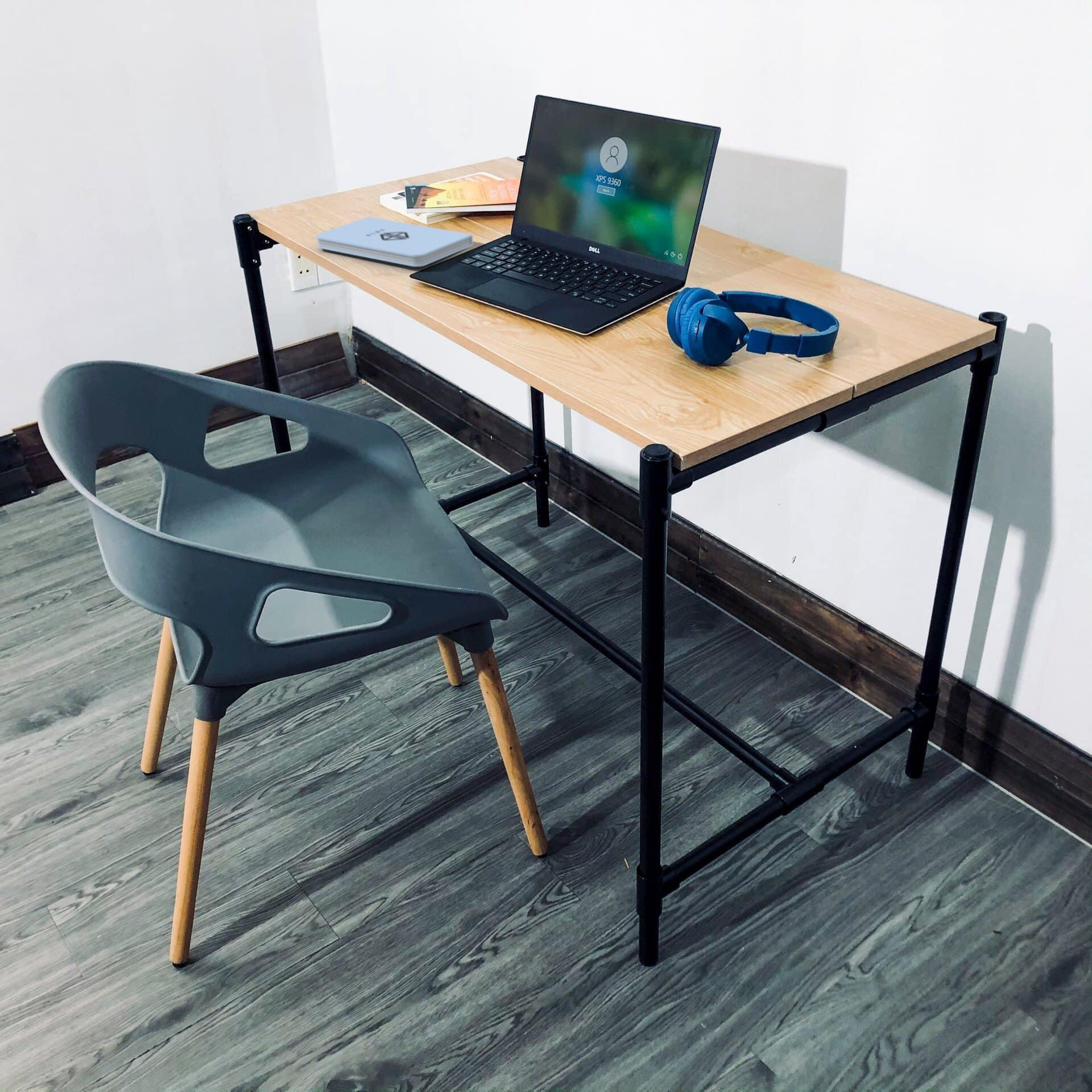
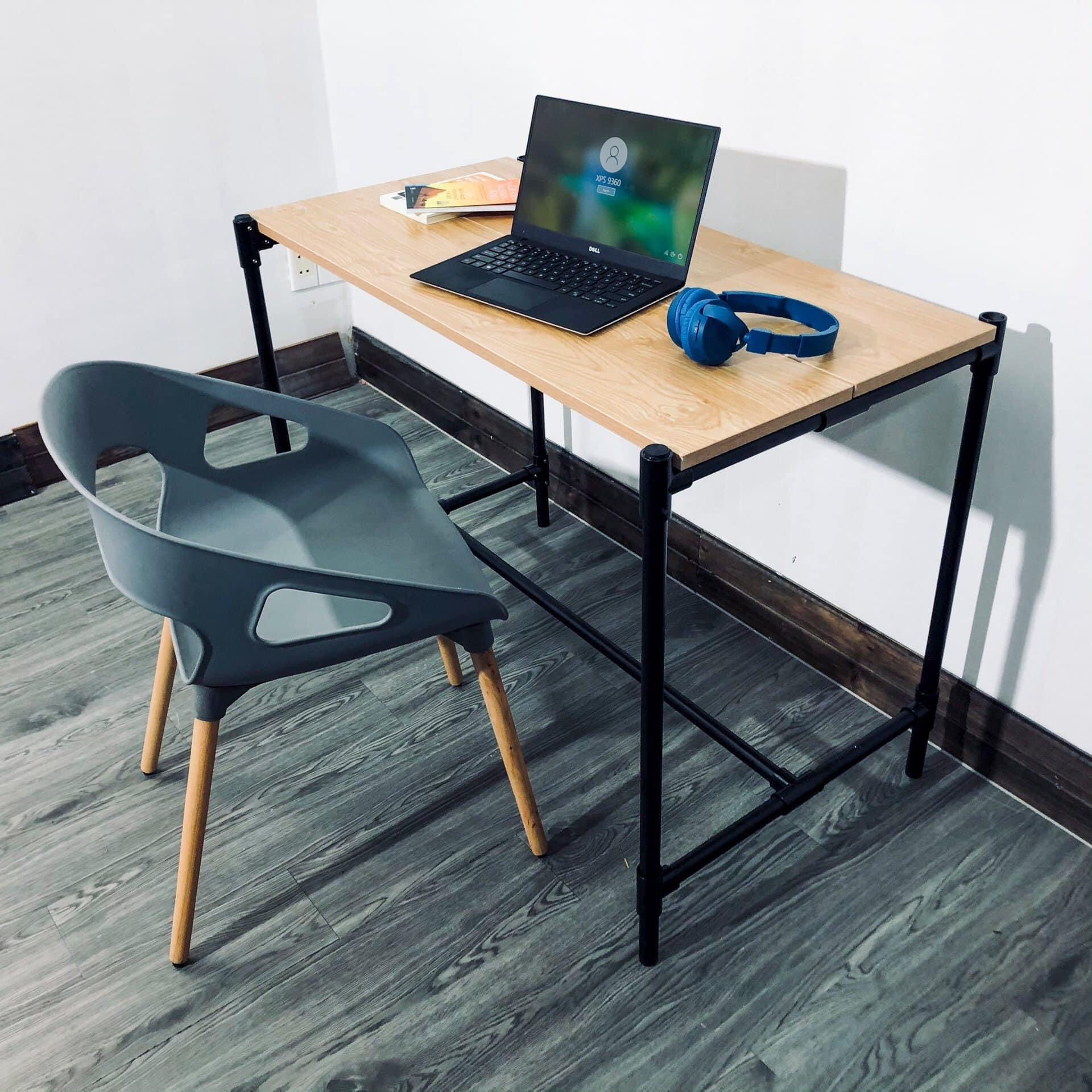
- notepad [315,216,474,267]
